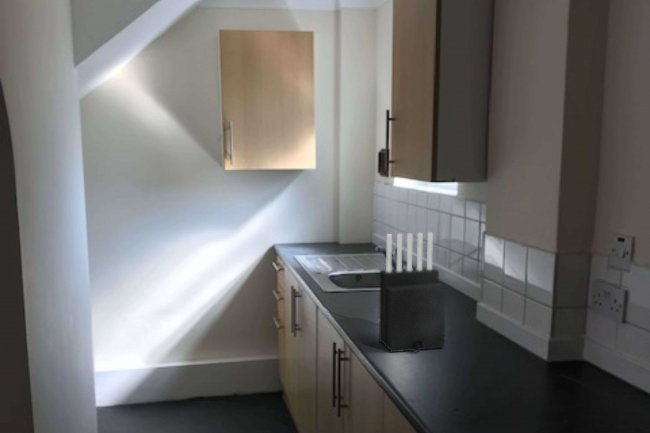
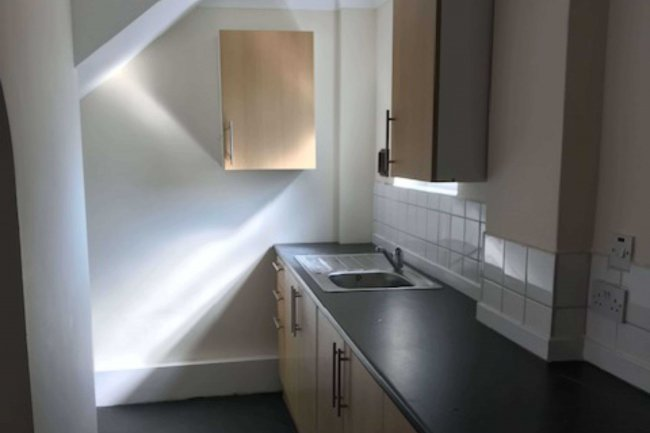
- knife block [378,231,447,354]
